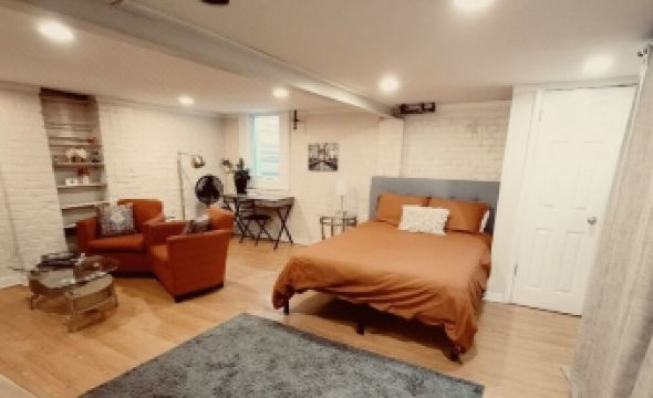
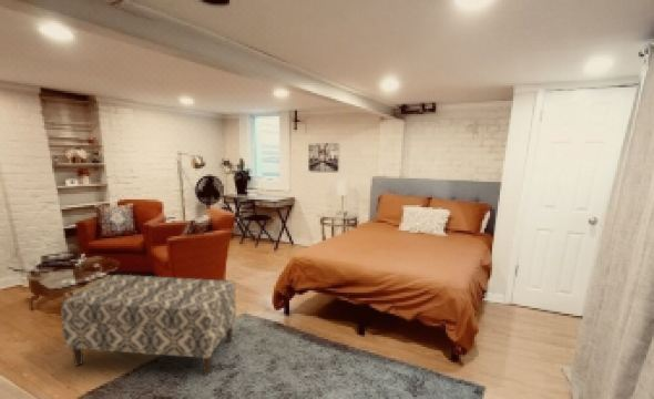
+ bench [60,274,237,376]
